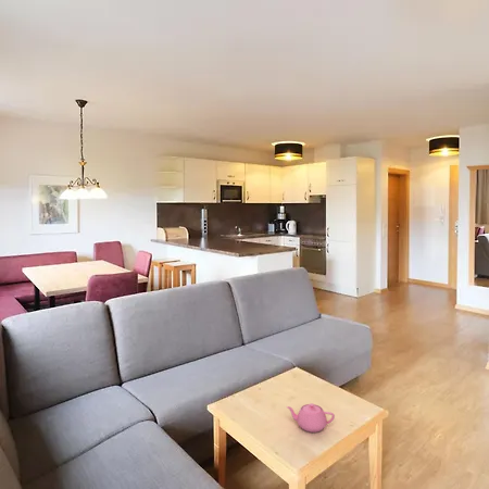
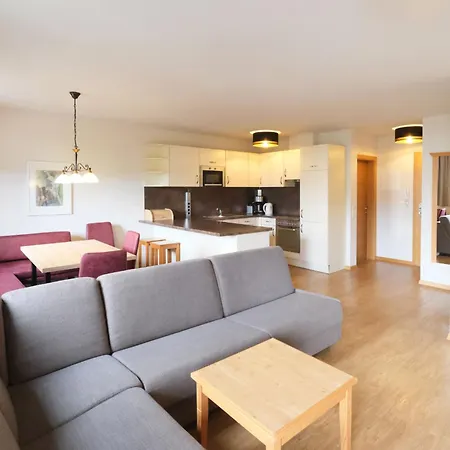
- teapot [286,402,336,434]
